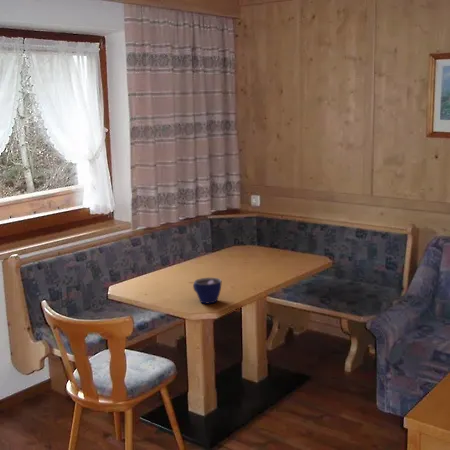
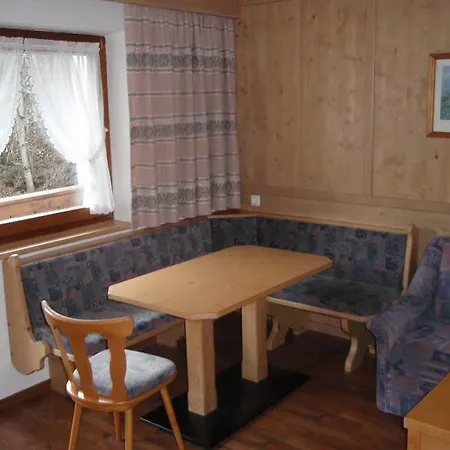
- cup [192,277,222,305]
